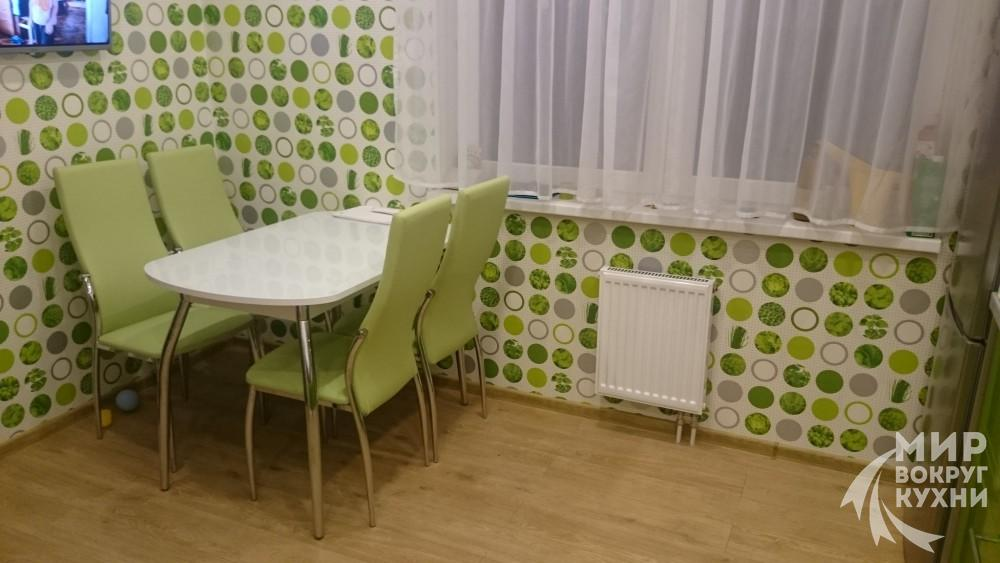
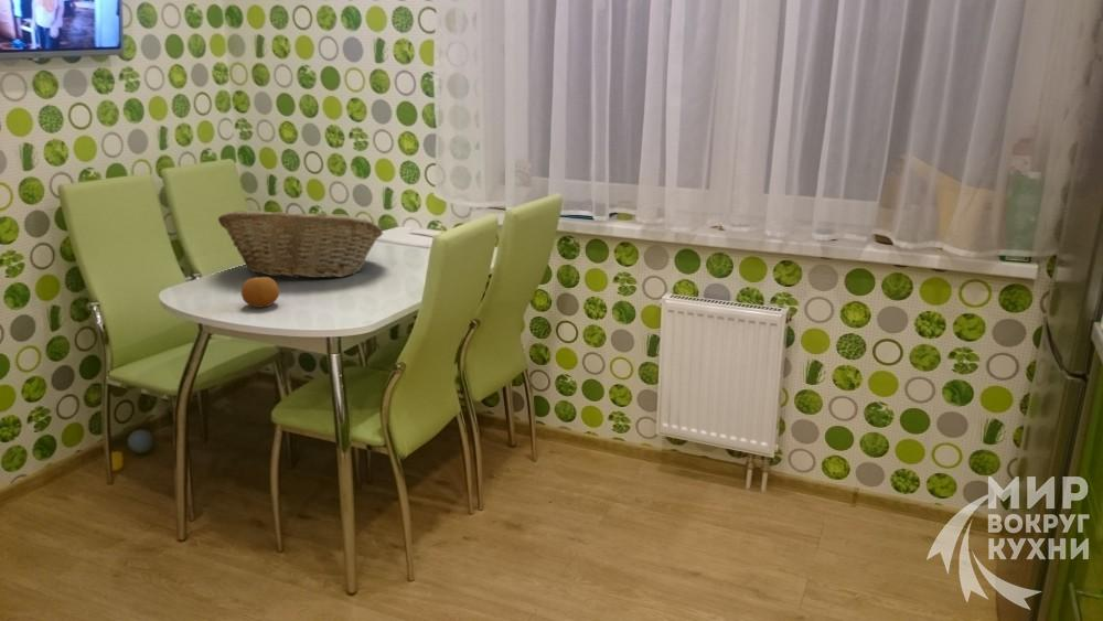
+ fruit basket [217,210,384,279]
+ fruit [240,276,280,309]
